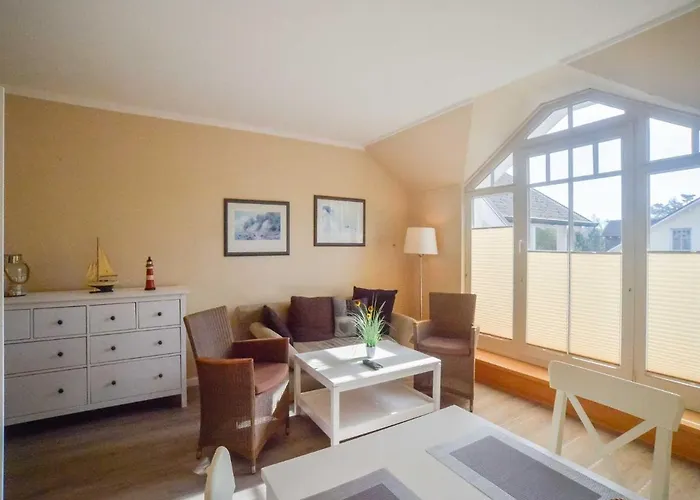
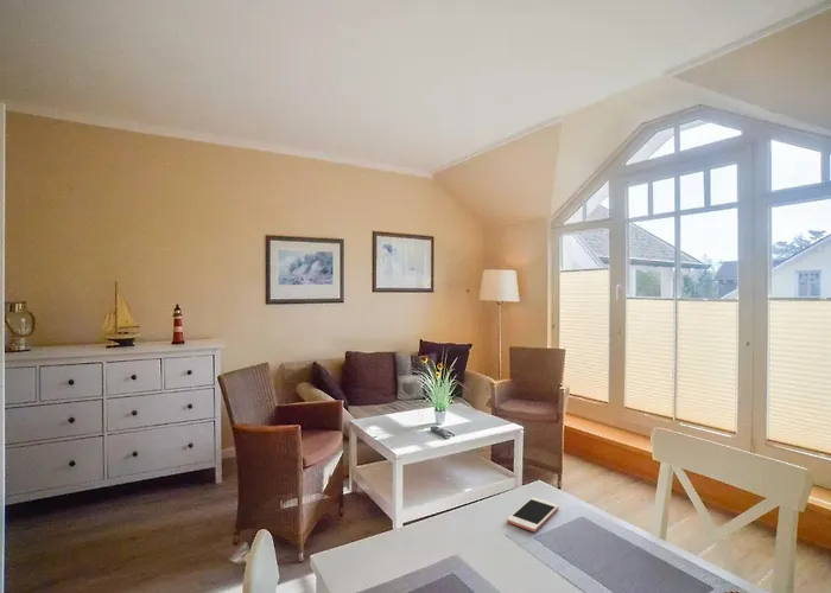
+ cell phone [506,496,560,533]
